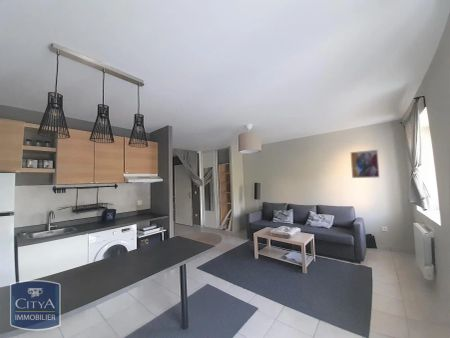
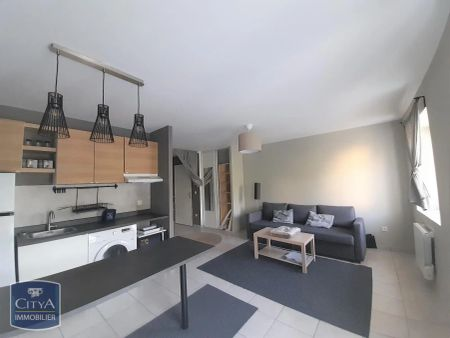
- wall art [350,149,380,179]
